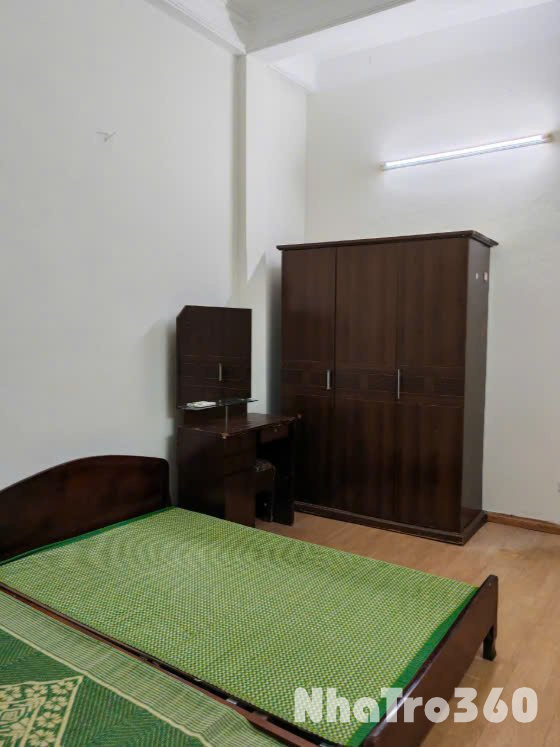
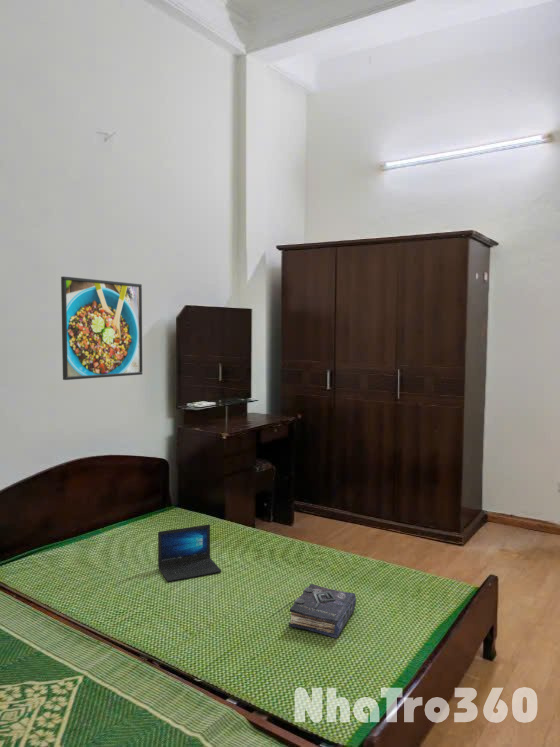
+ book [288,583,357,639]
+ laptop [157,524,222,582]
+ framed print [60,275,143,381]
